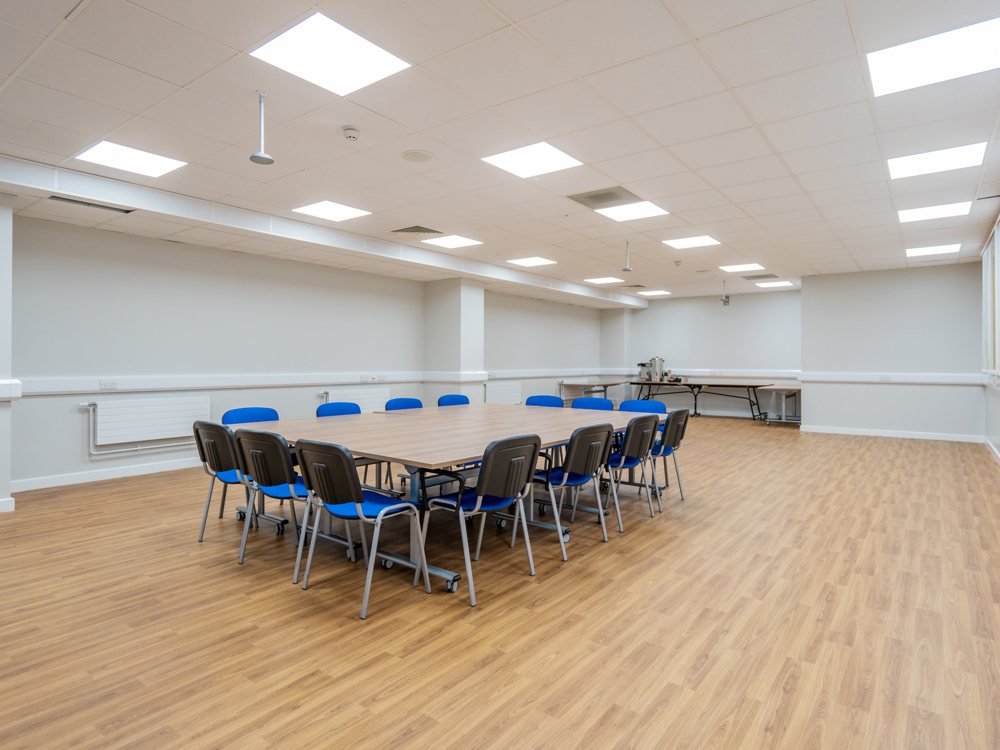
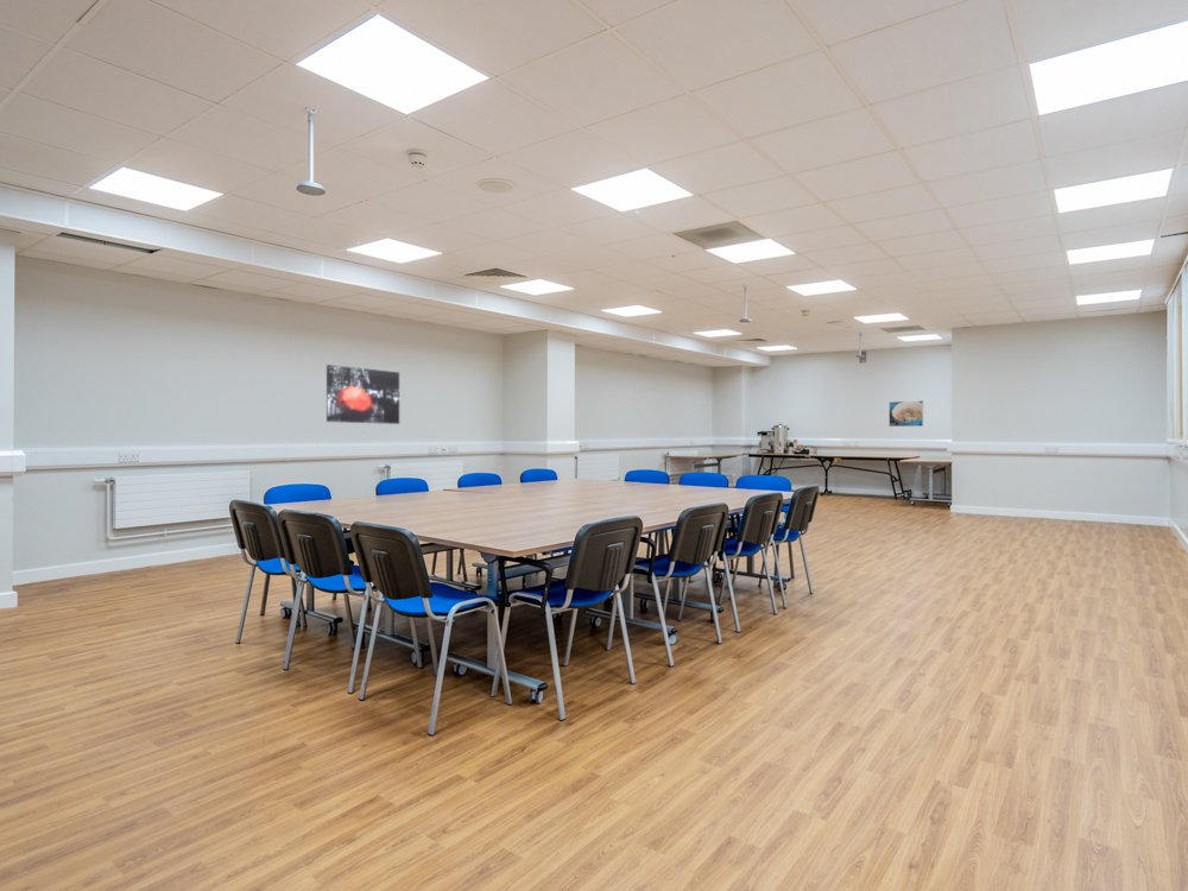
+ wall art [326,364,400,425]
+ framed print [887,400,924,428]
